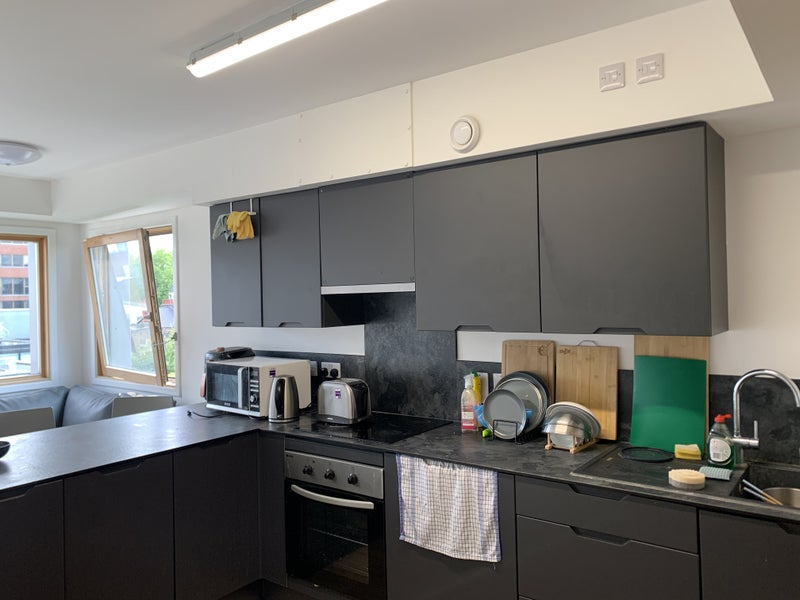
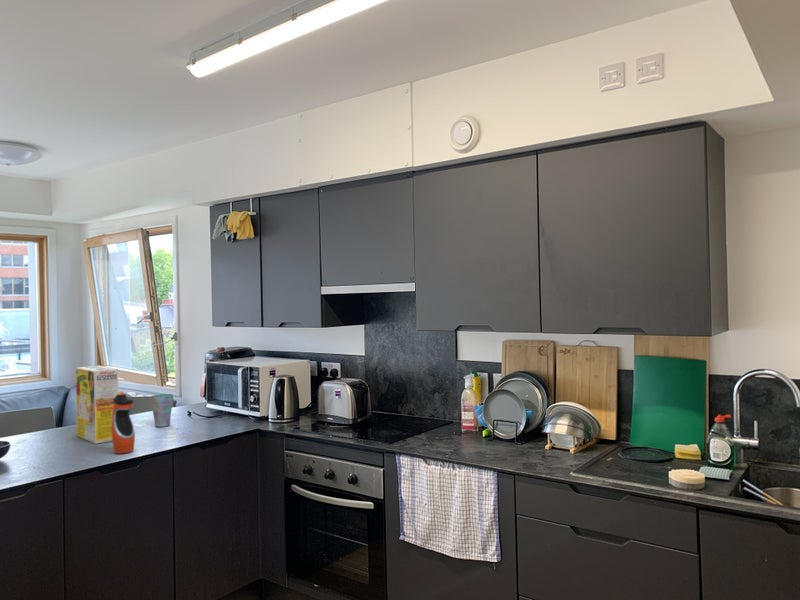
+ water bottle [111,391,136,454]
+ cup [150,393,174,428]
+ cereal box [75,365,119,445]
